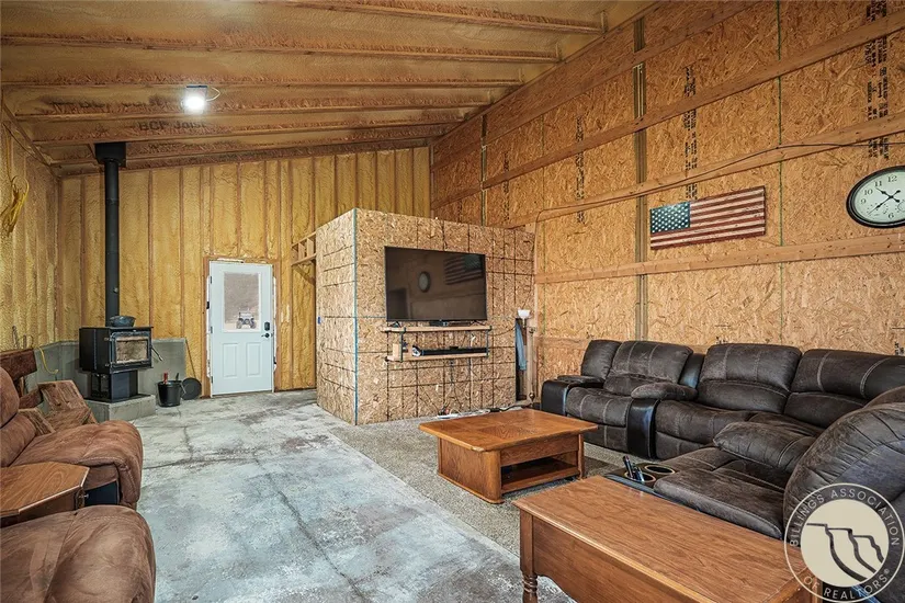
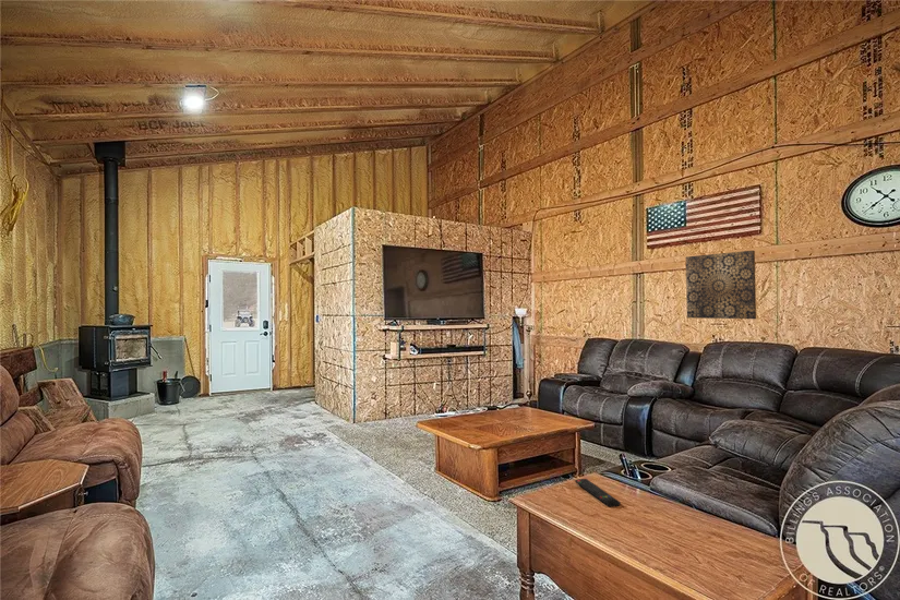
+ wall art [685,250,757,320]
+ remote control [574,478,622,508]
